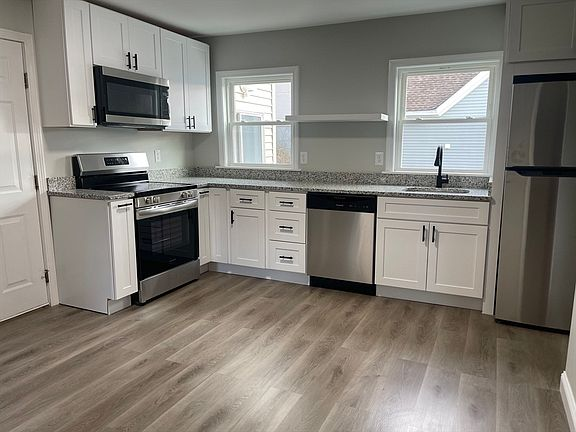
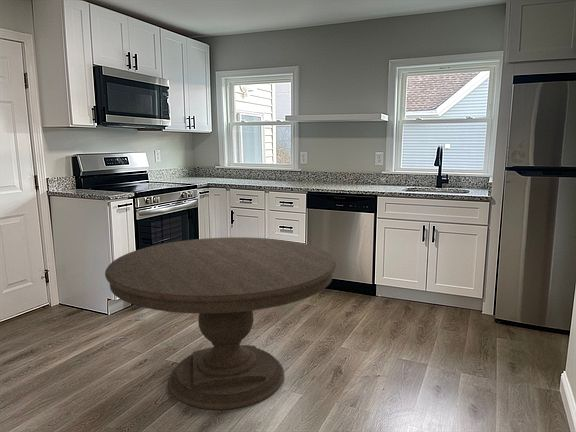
+ dining table [104,236,337,411]
